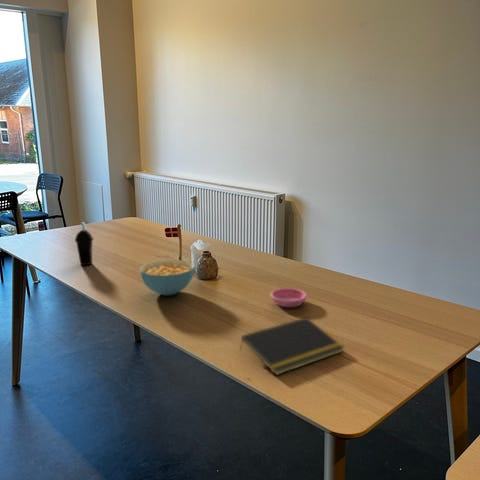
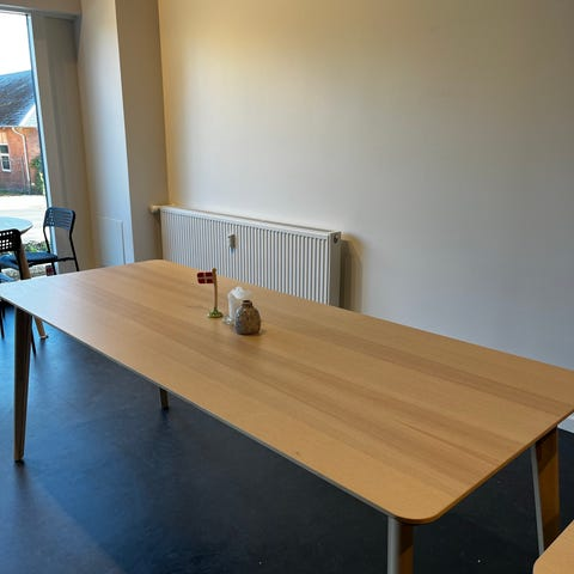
- cereal bowl [138,259,196,296]
- cup [74,222,94,266]
- saucer [270,287,308,308]
- notepad [239,316,345,376]
